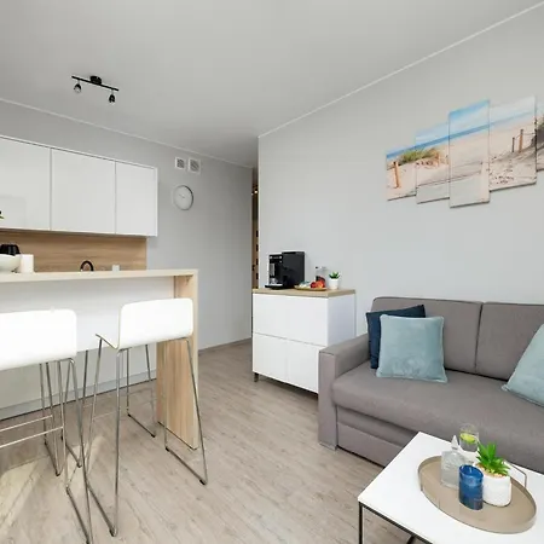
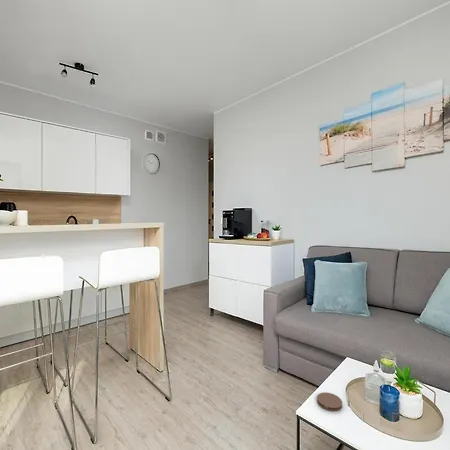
+ coaster [316,391,343,412]
